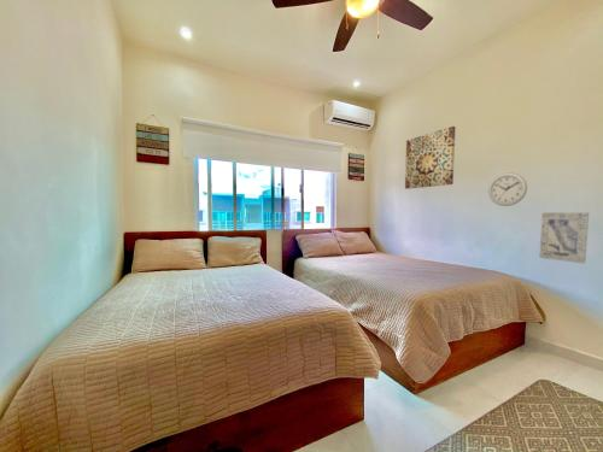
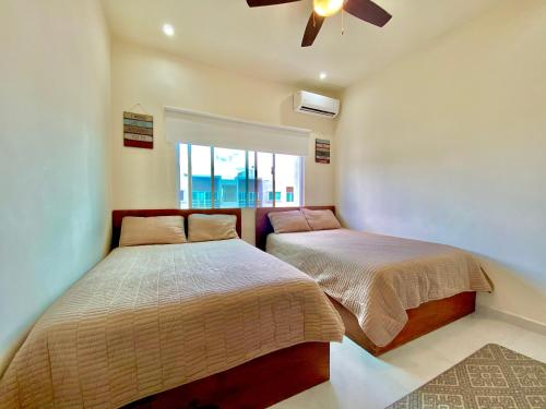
- wall art [538,211,590,265]
- wall art [404,125,457,190]
- wall clock [487,172,528,207]
